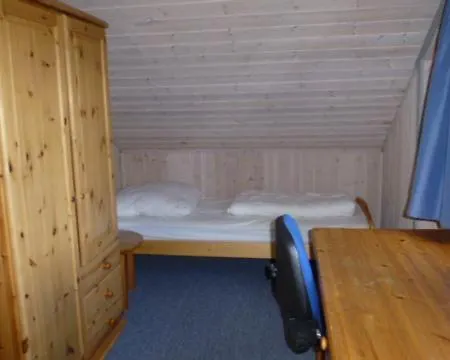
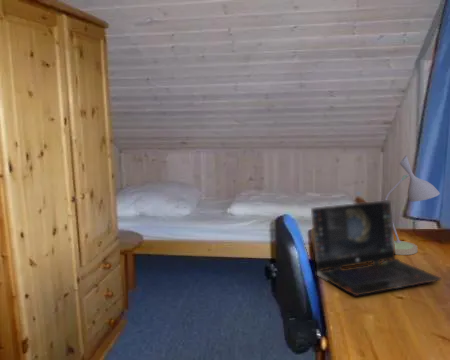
+ laptop computer [310,199,443,297]
+ desk lamp [384,154,441,256]
